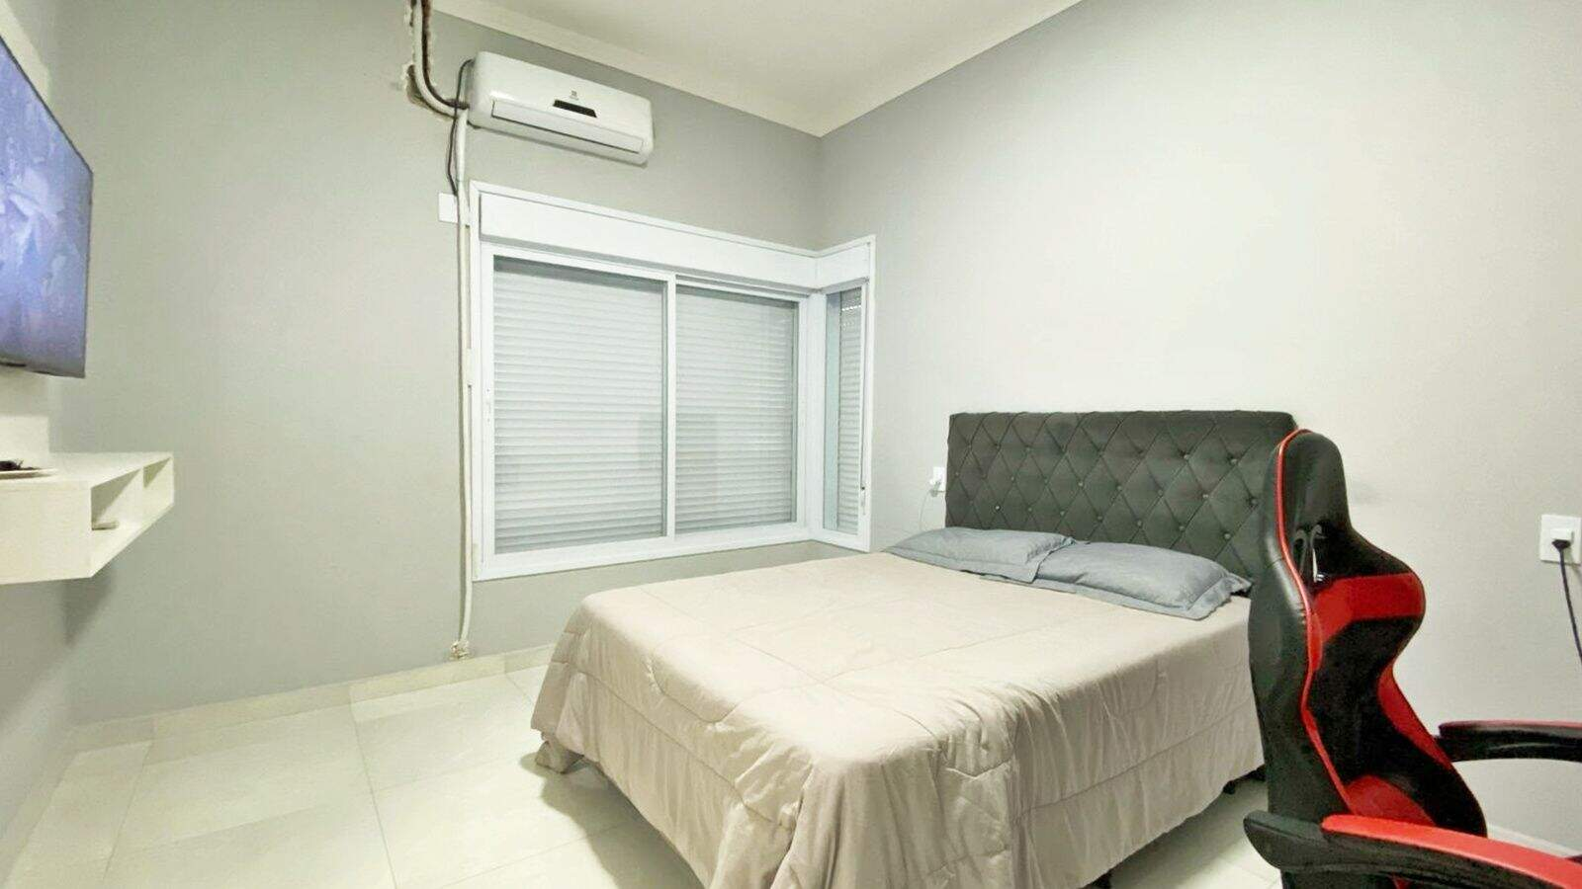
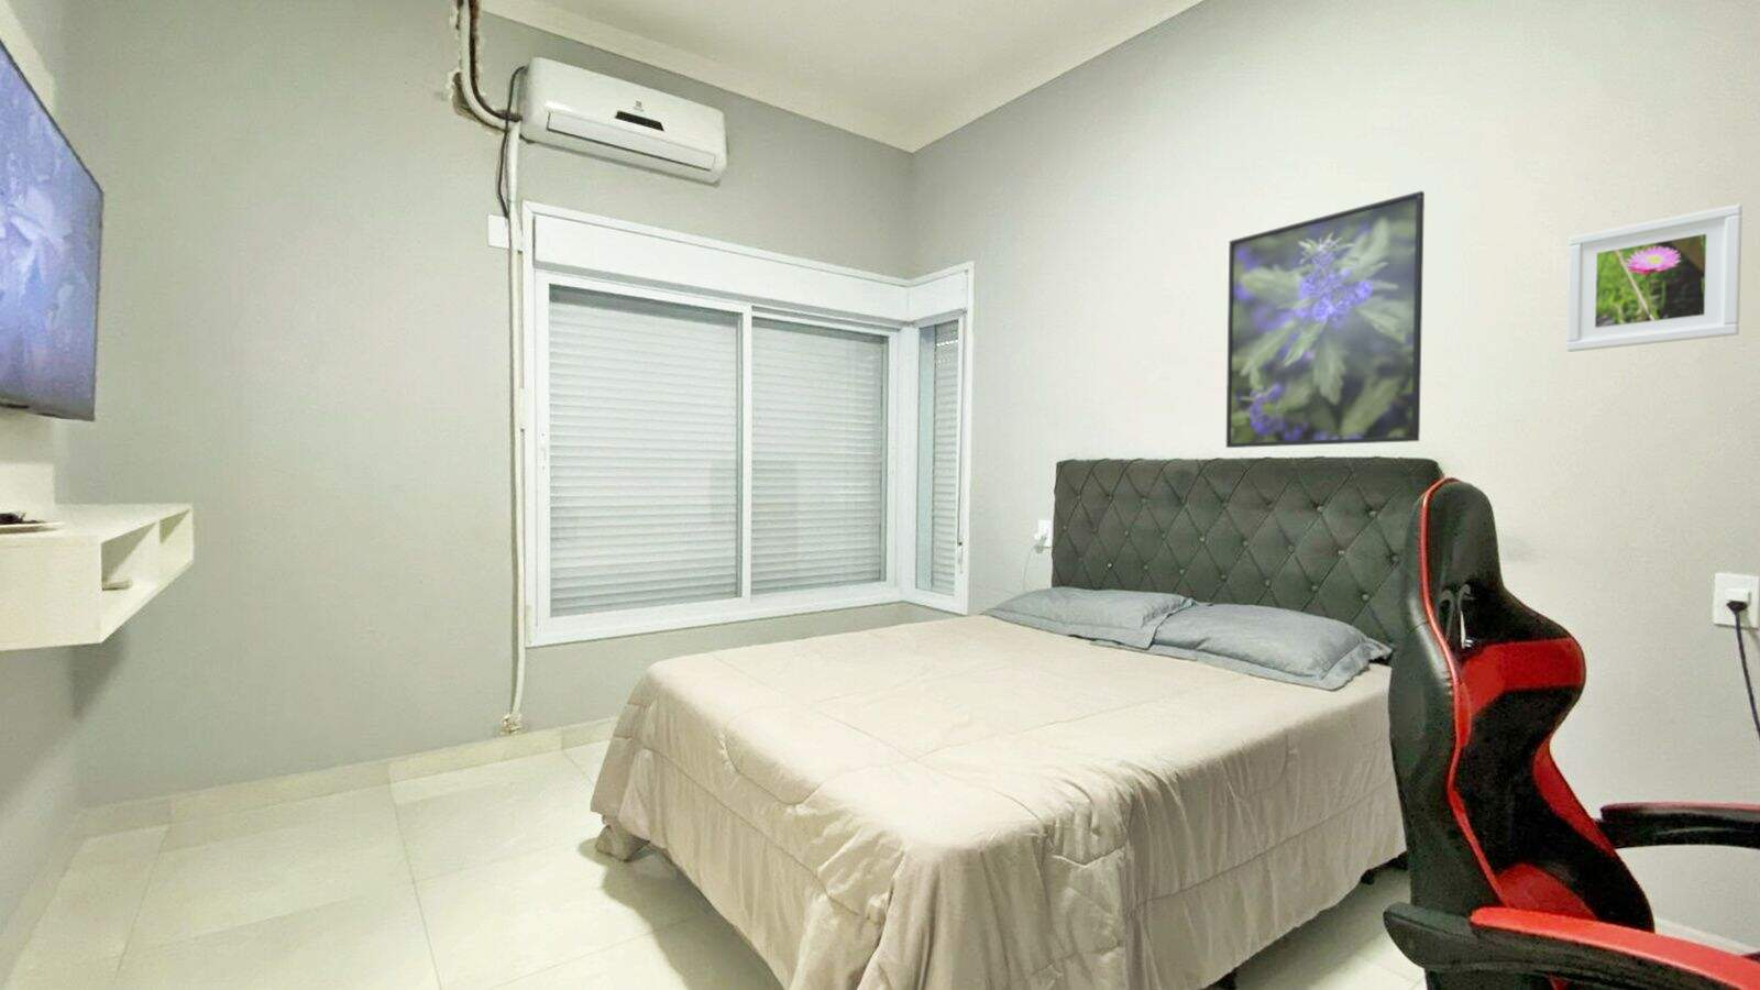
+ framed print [1226,190,1425,448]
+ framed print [1565,203,1743,353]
